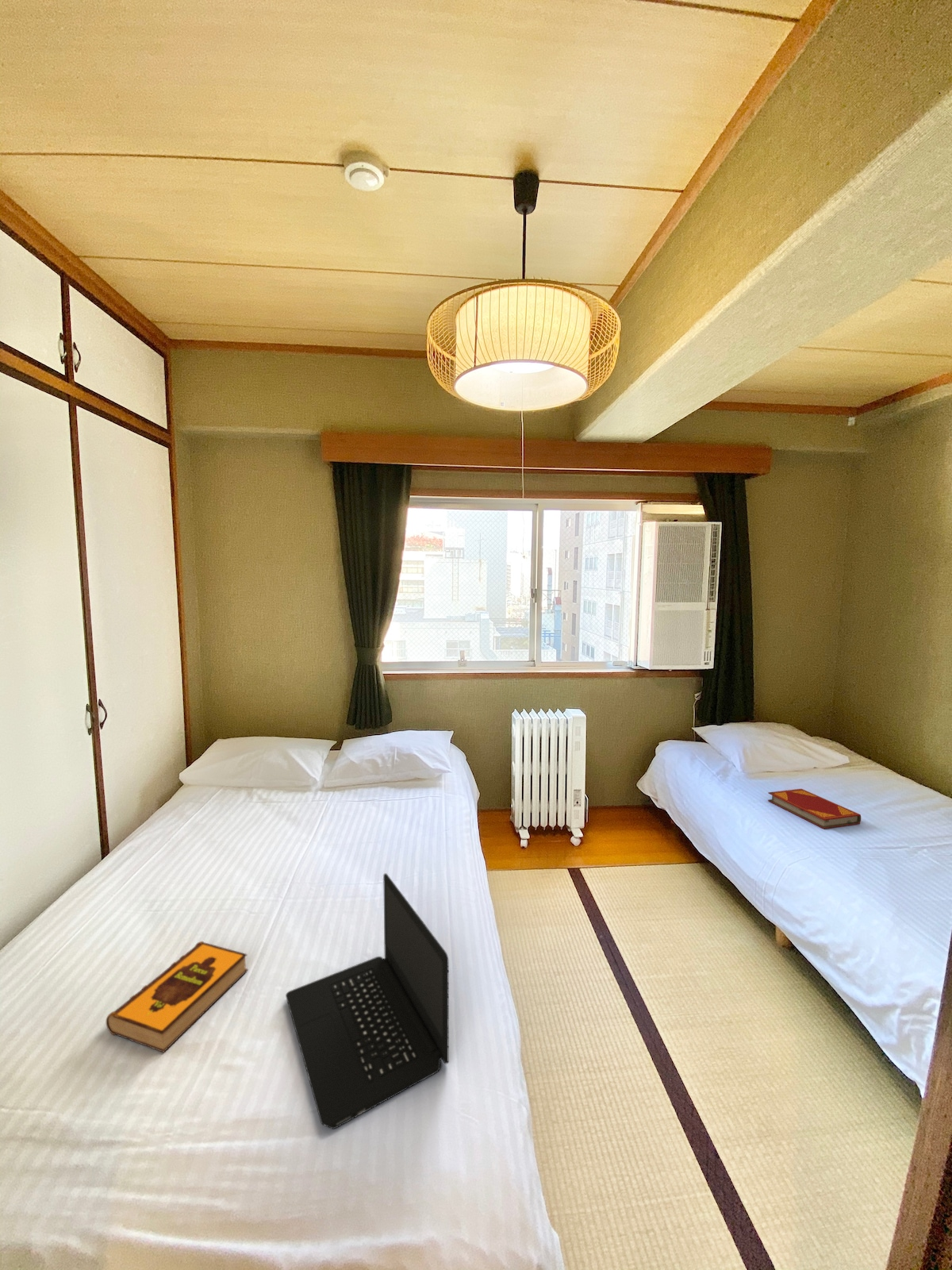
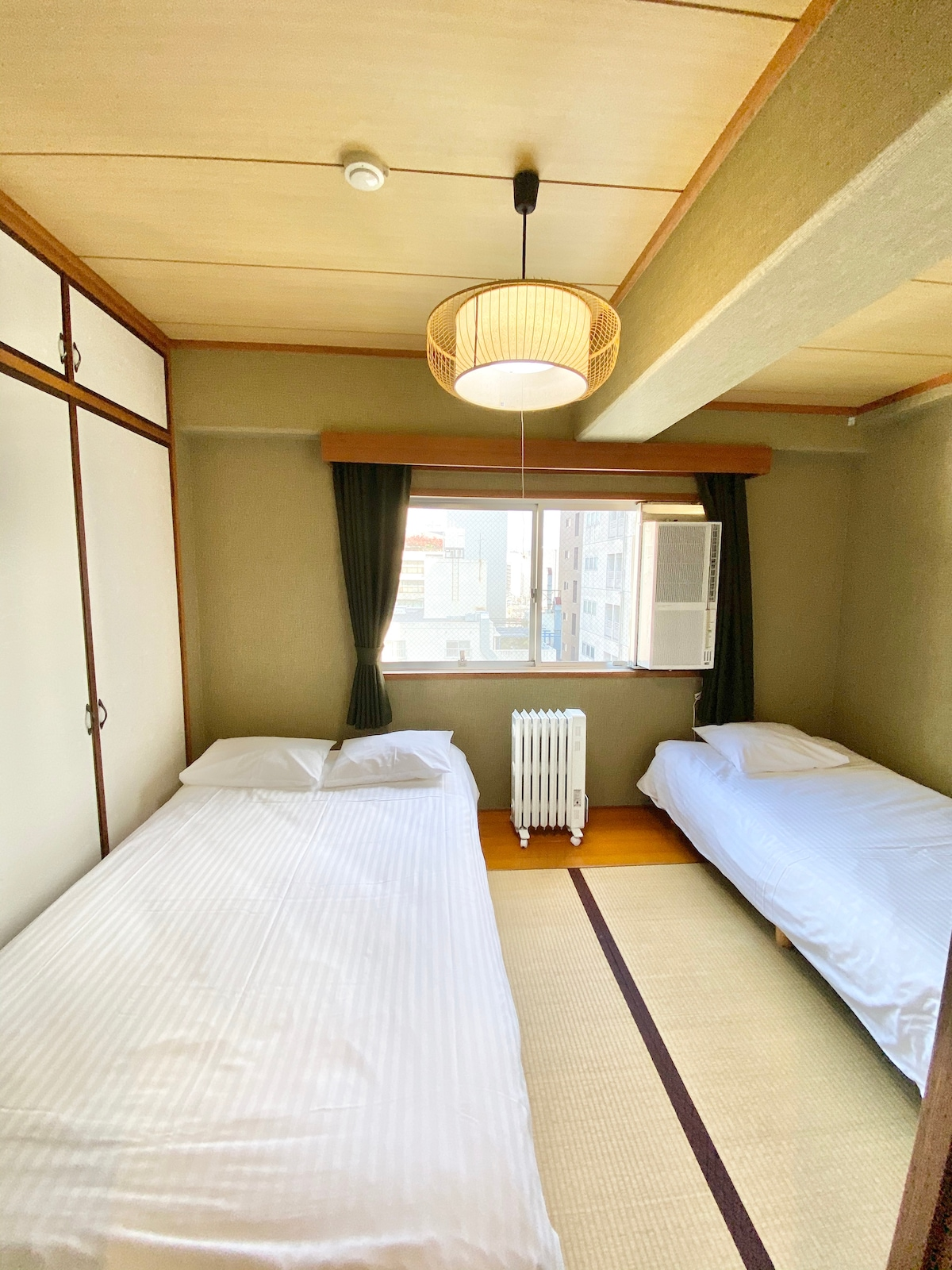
- hardback book [106,941,248,1053]
- laptop [285,872,449,1130]
- hardback book [767,788,862,829]
